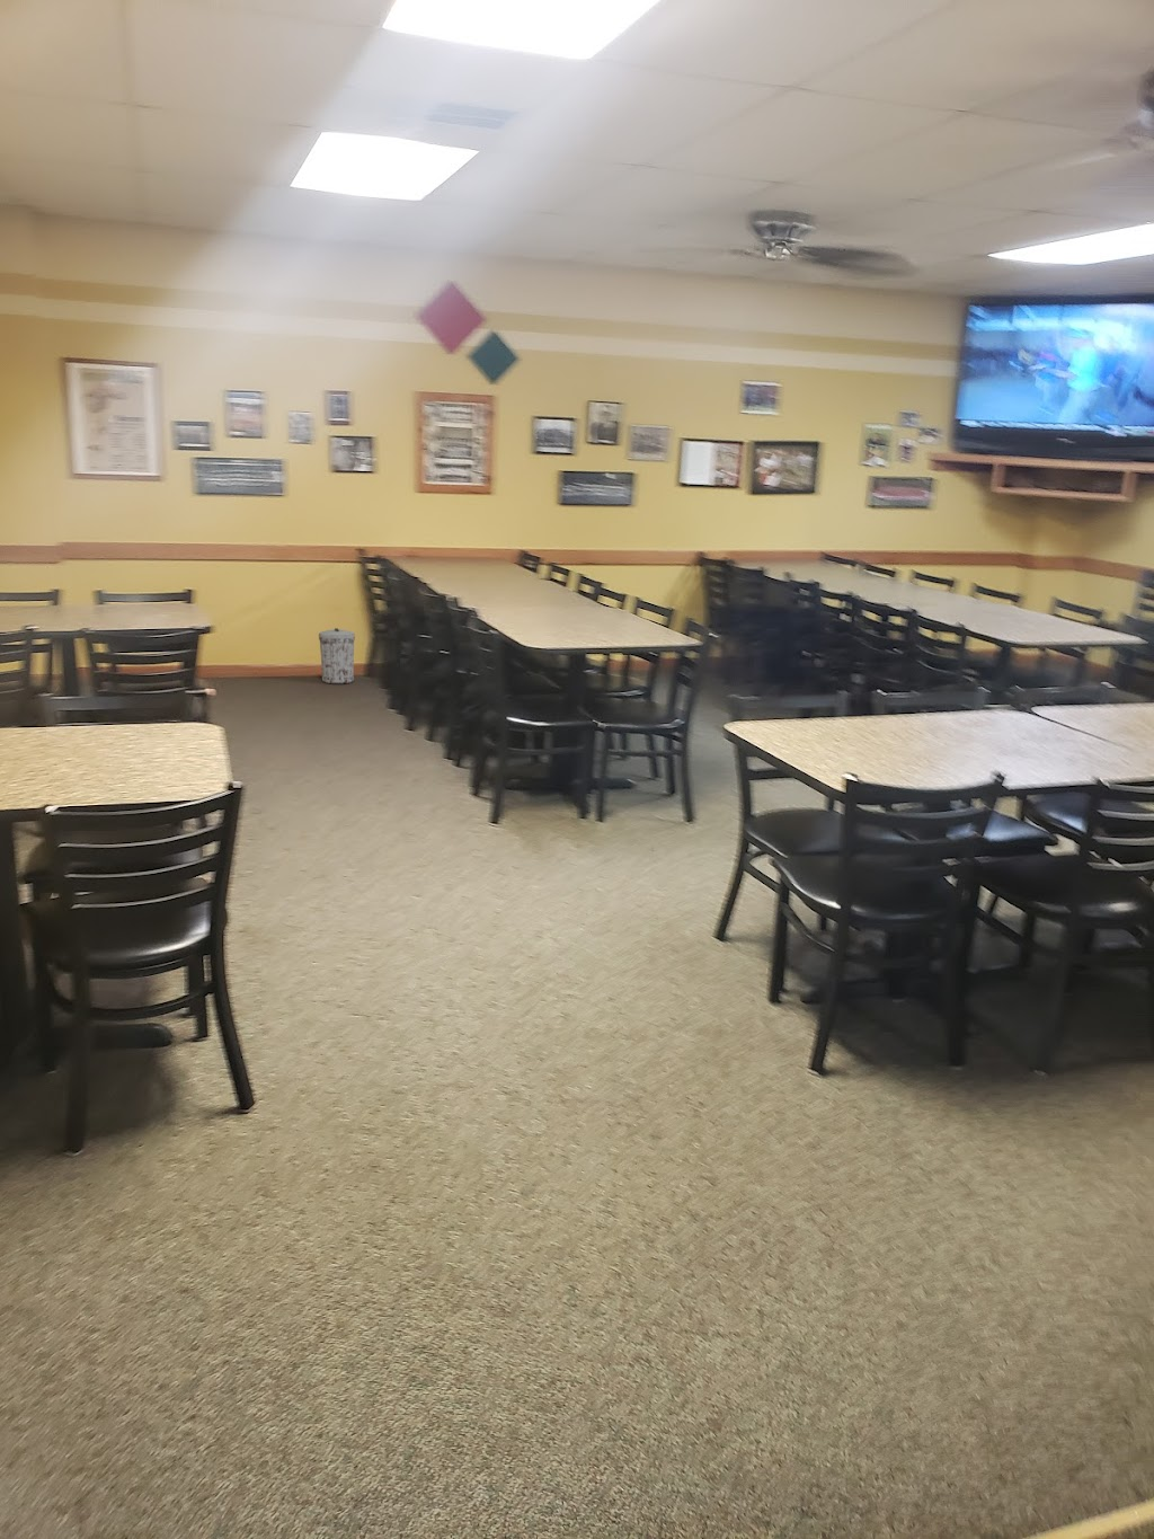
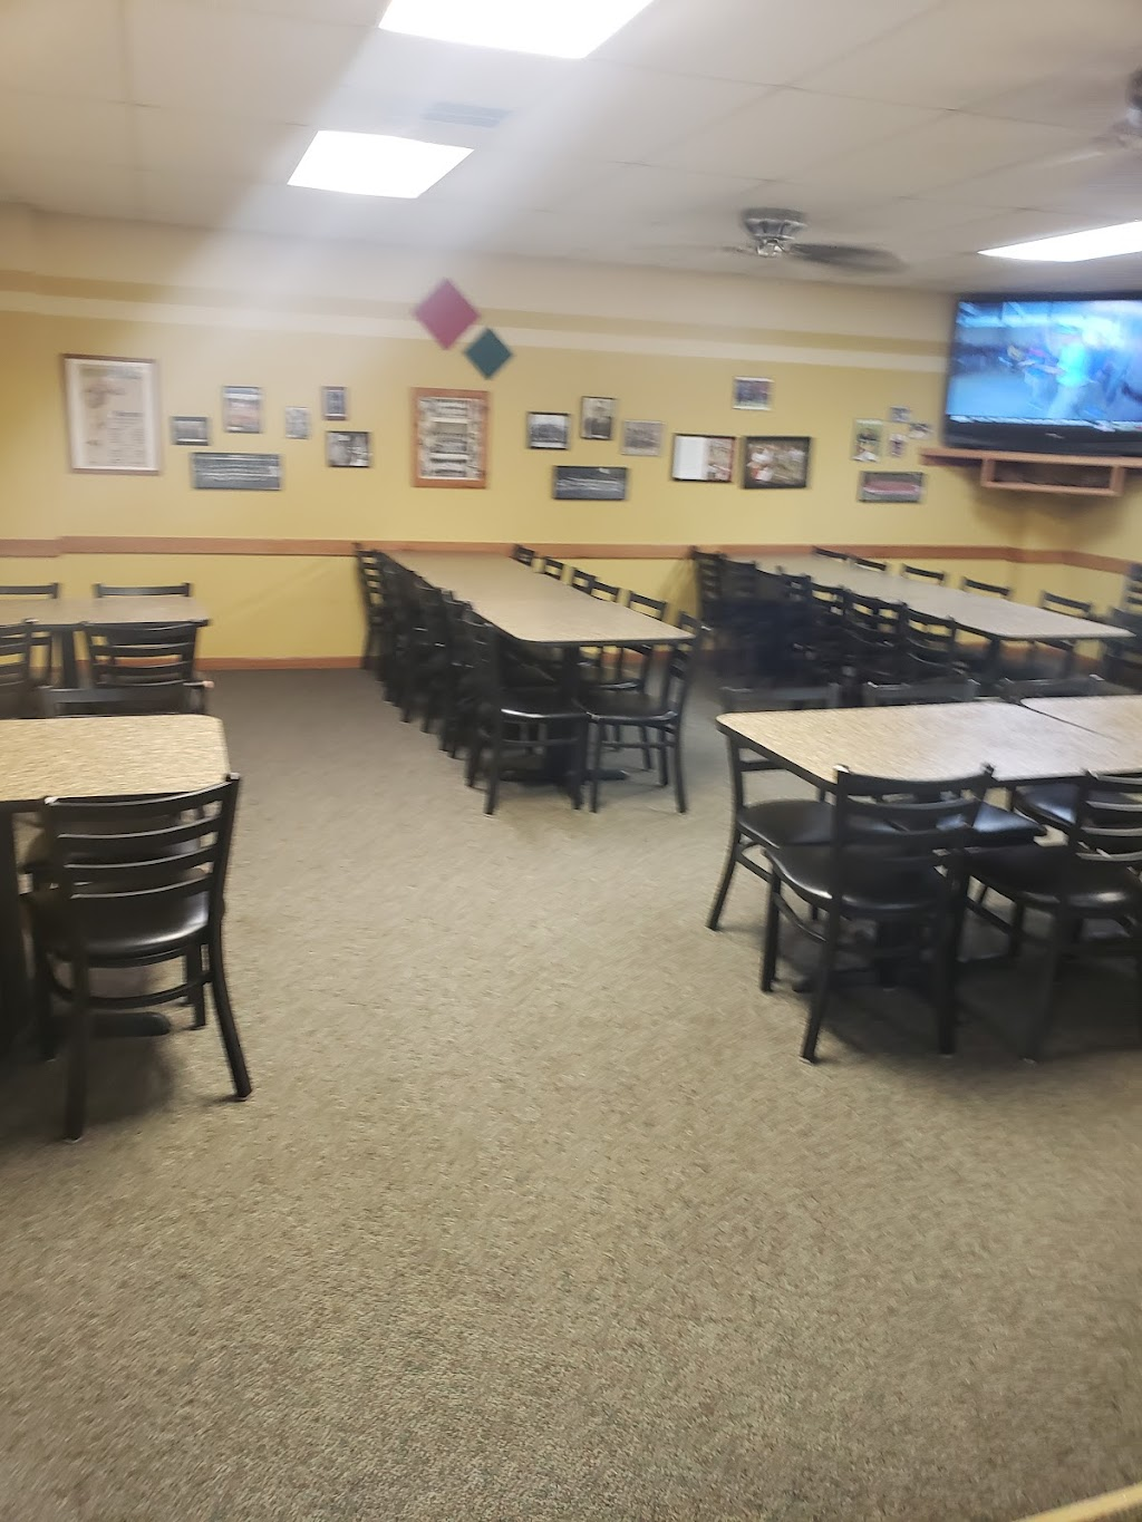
- trash can [318,627,356,684]
